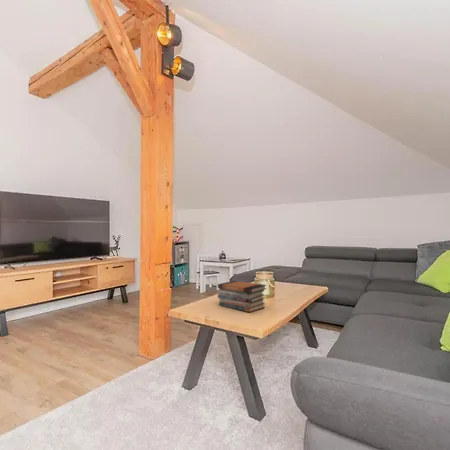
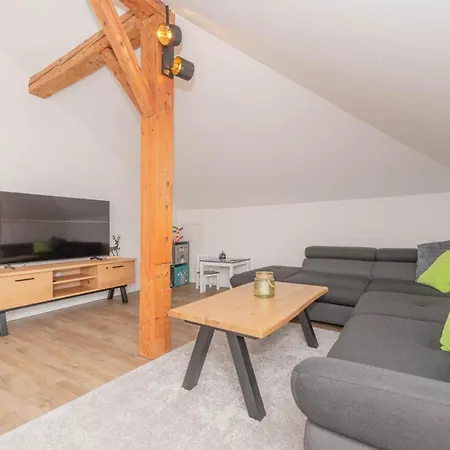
- book stack [217,280,268,313]
